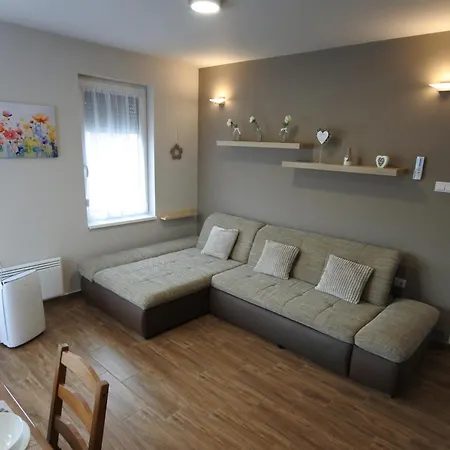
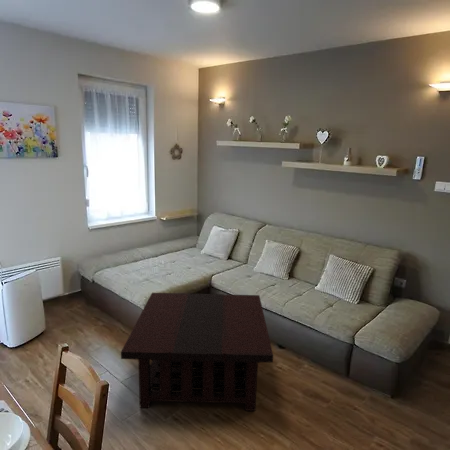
+ coffee table [120,292,274,412]
